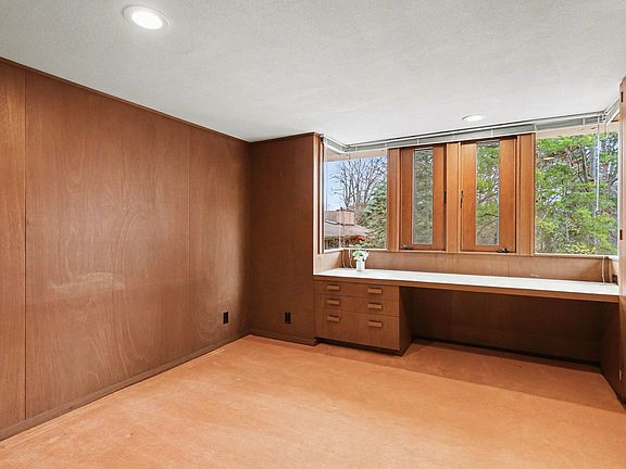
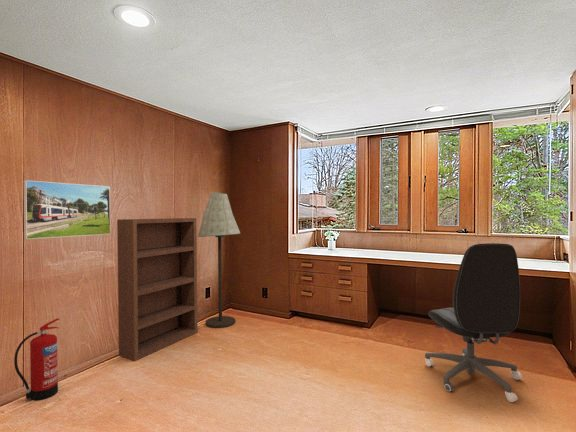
+ office chair [424,242,523,403]
+ fire extinguisher [13,318,60,402]
+ floor lamp [197,191,241,329]
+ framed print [23,179,111,240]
+ bookcase [116,217,199,362]
